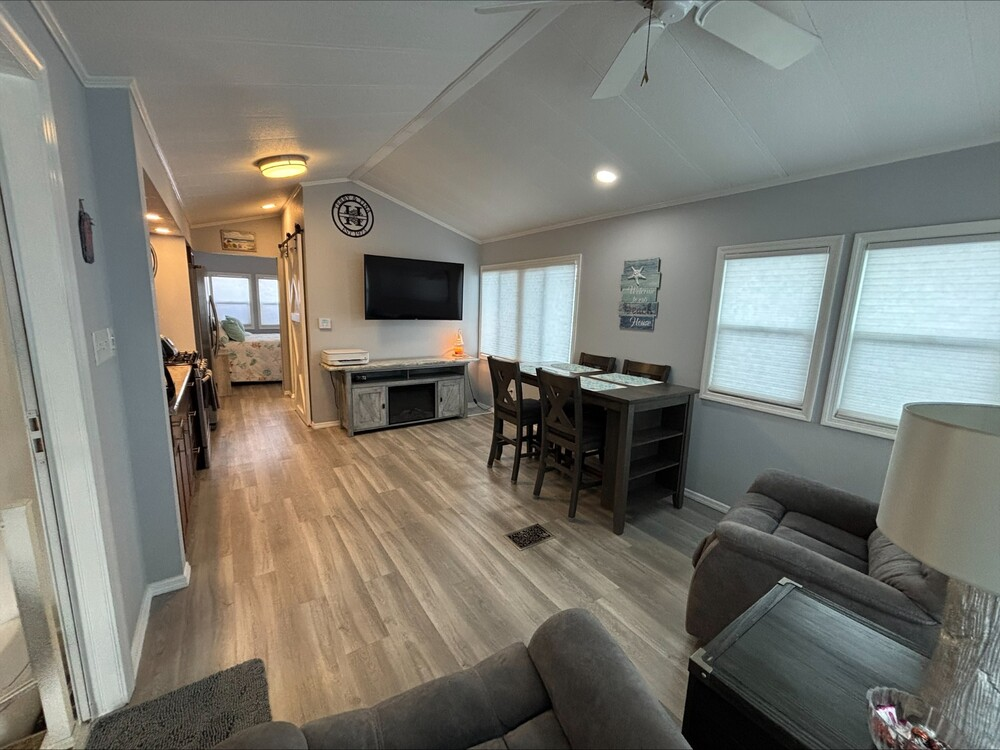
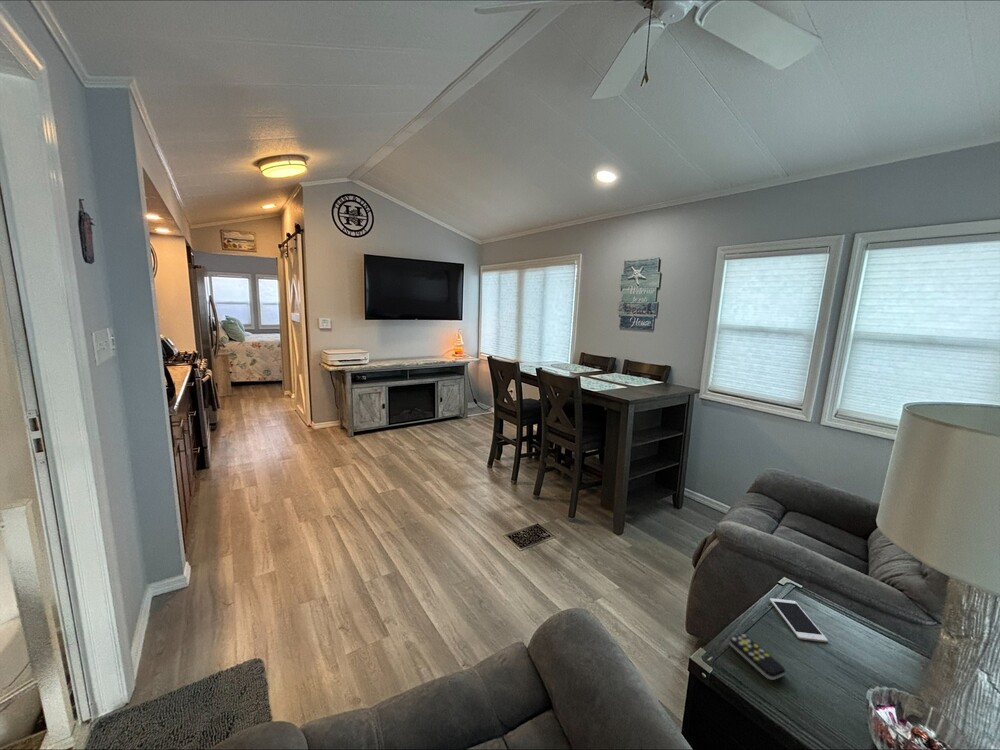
+ cell phone [769,597,829,643]
+ remote control [728,633,786,681]
